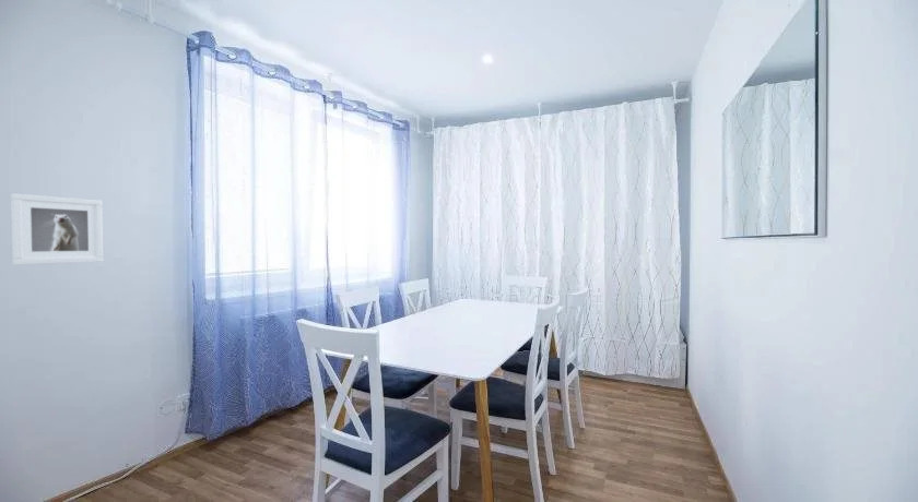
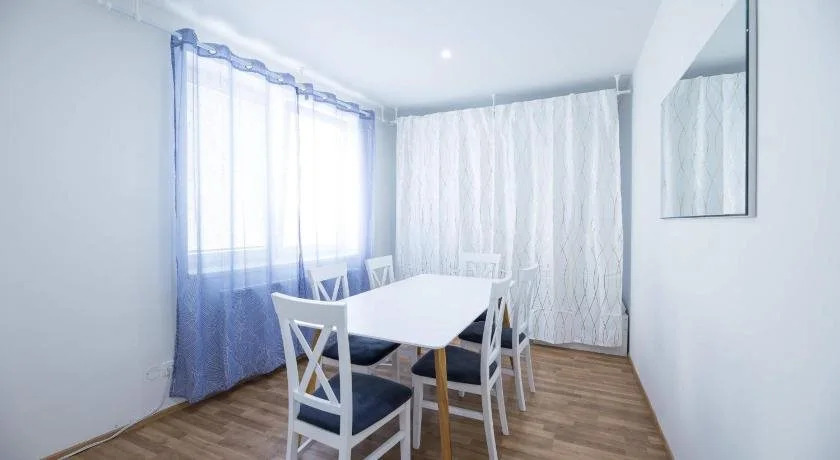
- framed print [10,192,104,266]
